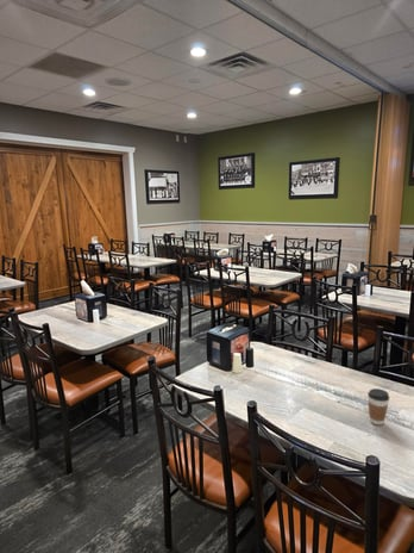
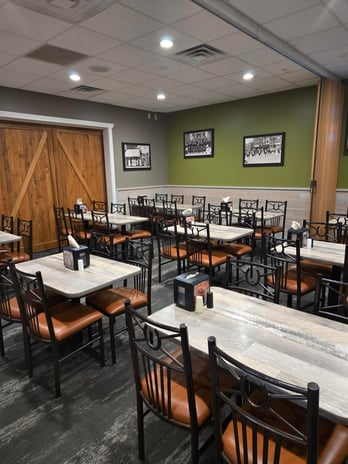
- coffee cup [366,387,390,425]
